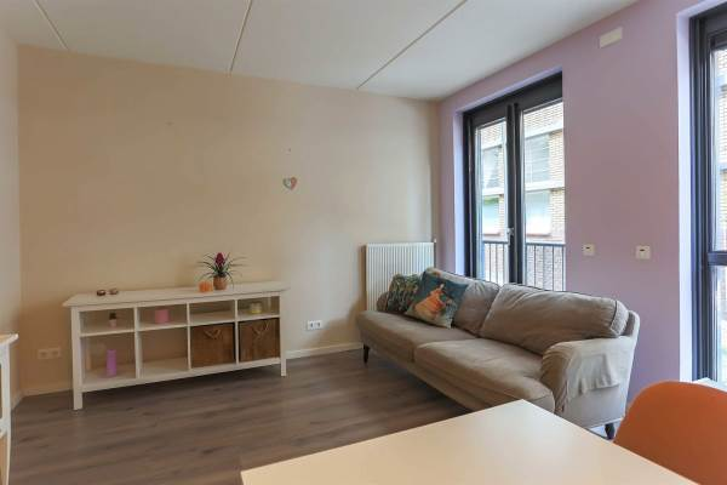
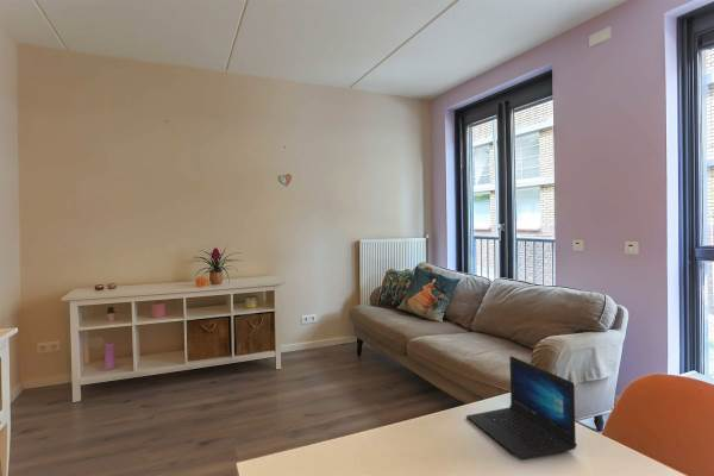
+ laptop [465,355,578,462]
